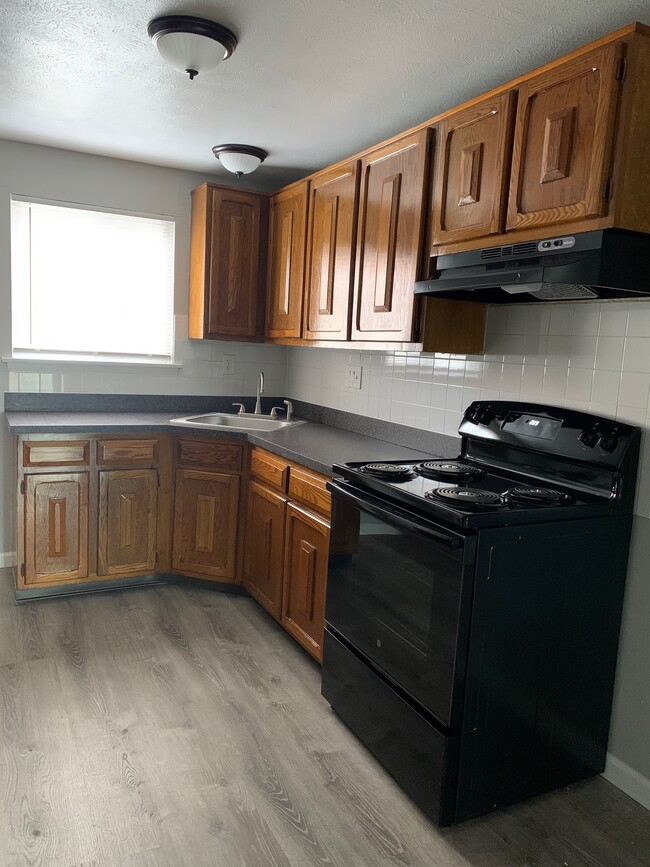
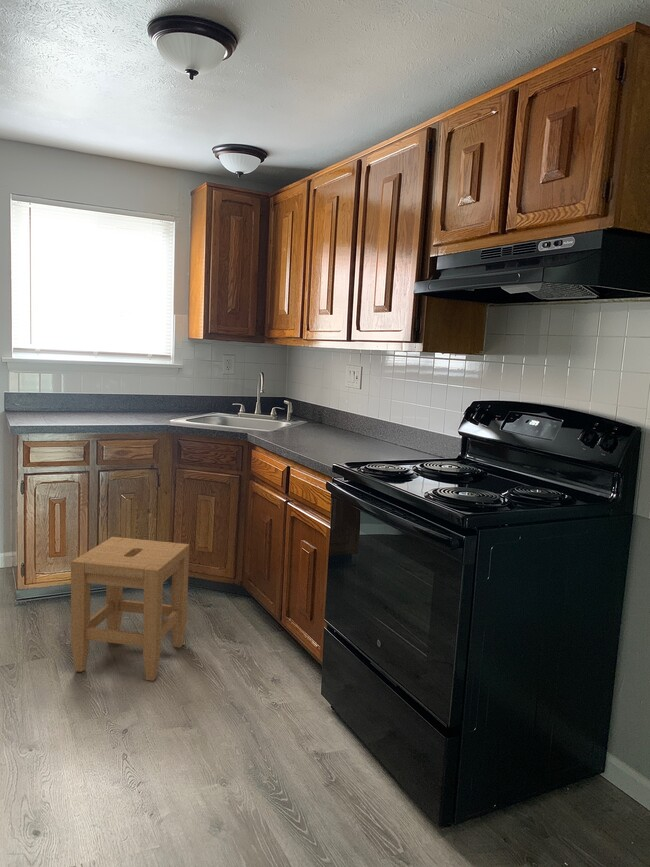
+ stool [70,536,190,682]
